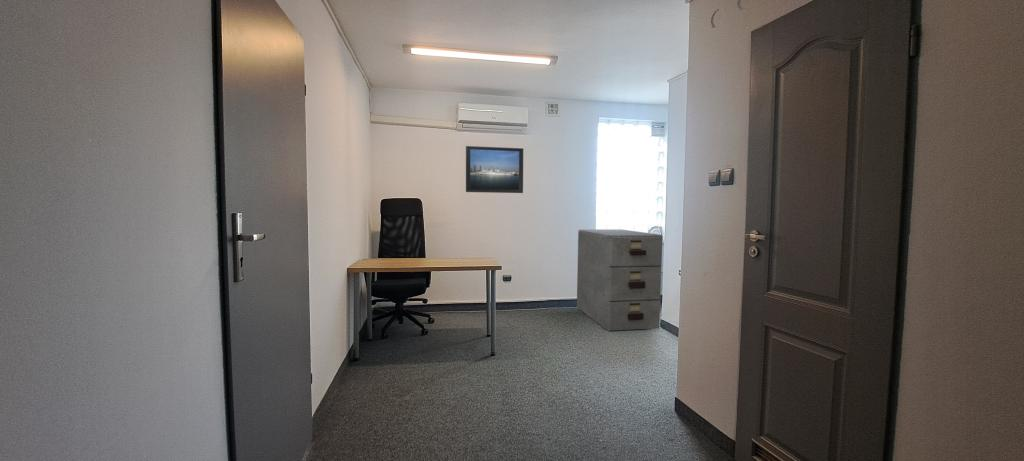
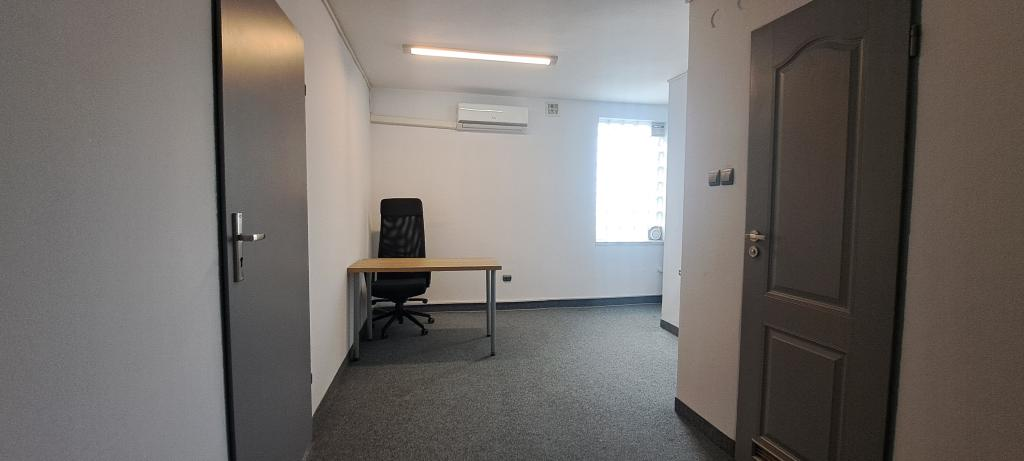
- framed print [465,145,524,194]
- filing cabinet [576,228,664,332]
